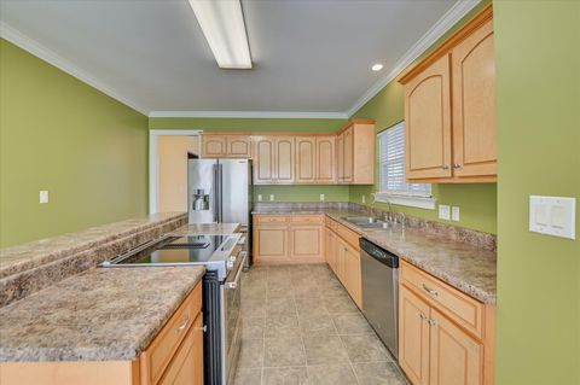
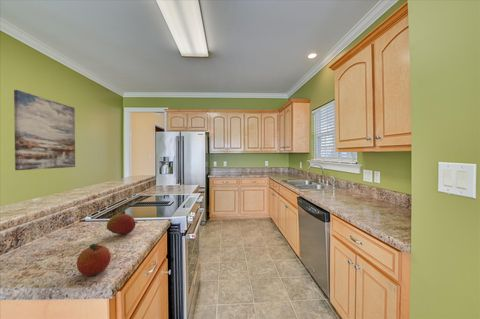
+ wall art [13,89,76,171]
+ fruit [106,213,138,236]
+ fruit [76,243,112,277]
